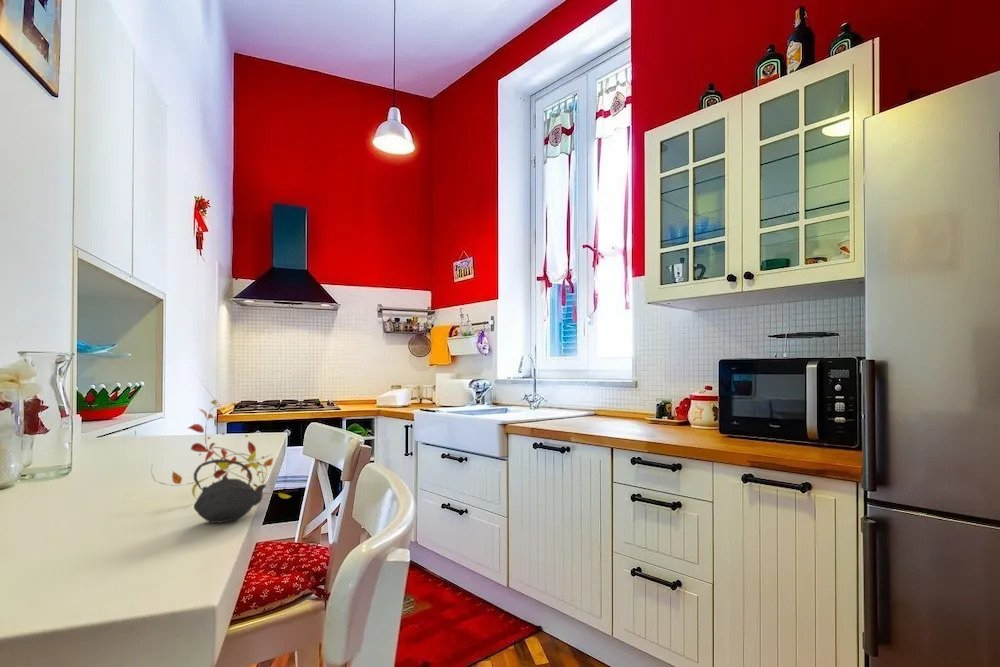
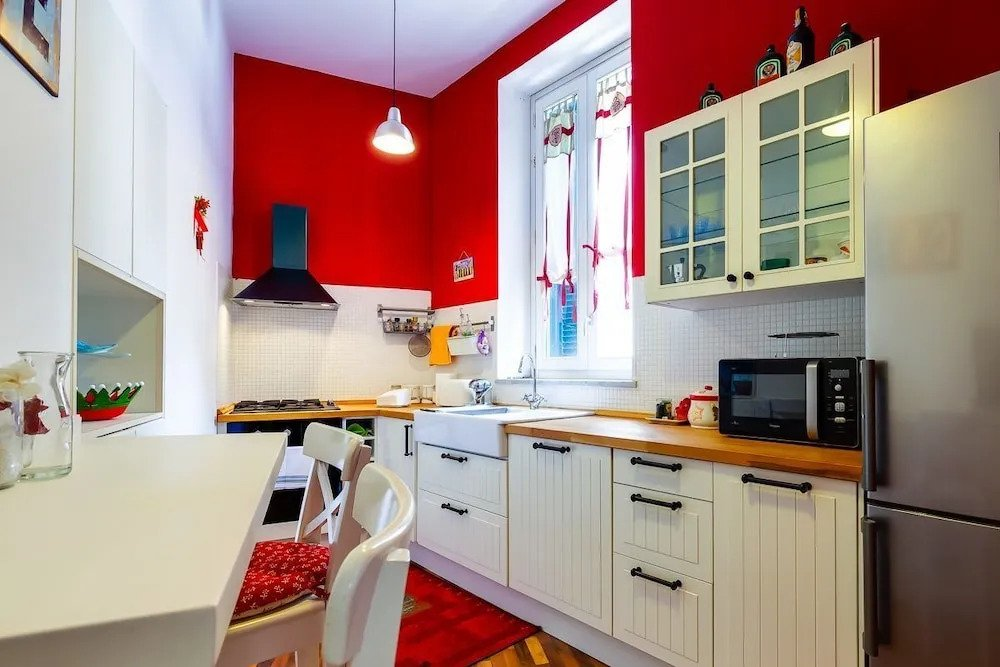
- teapot [150,367,297,524]
